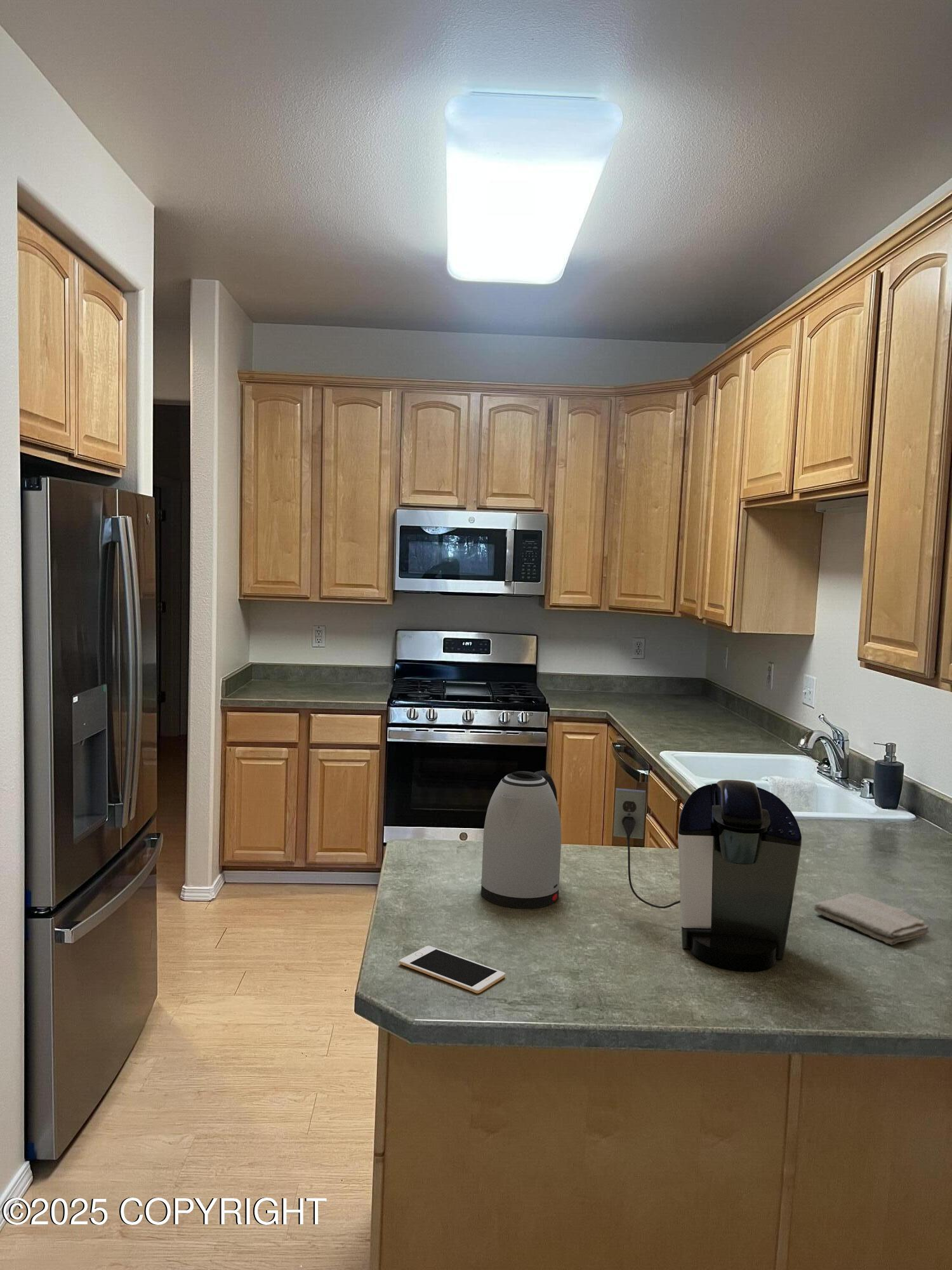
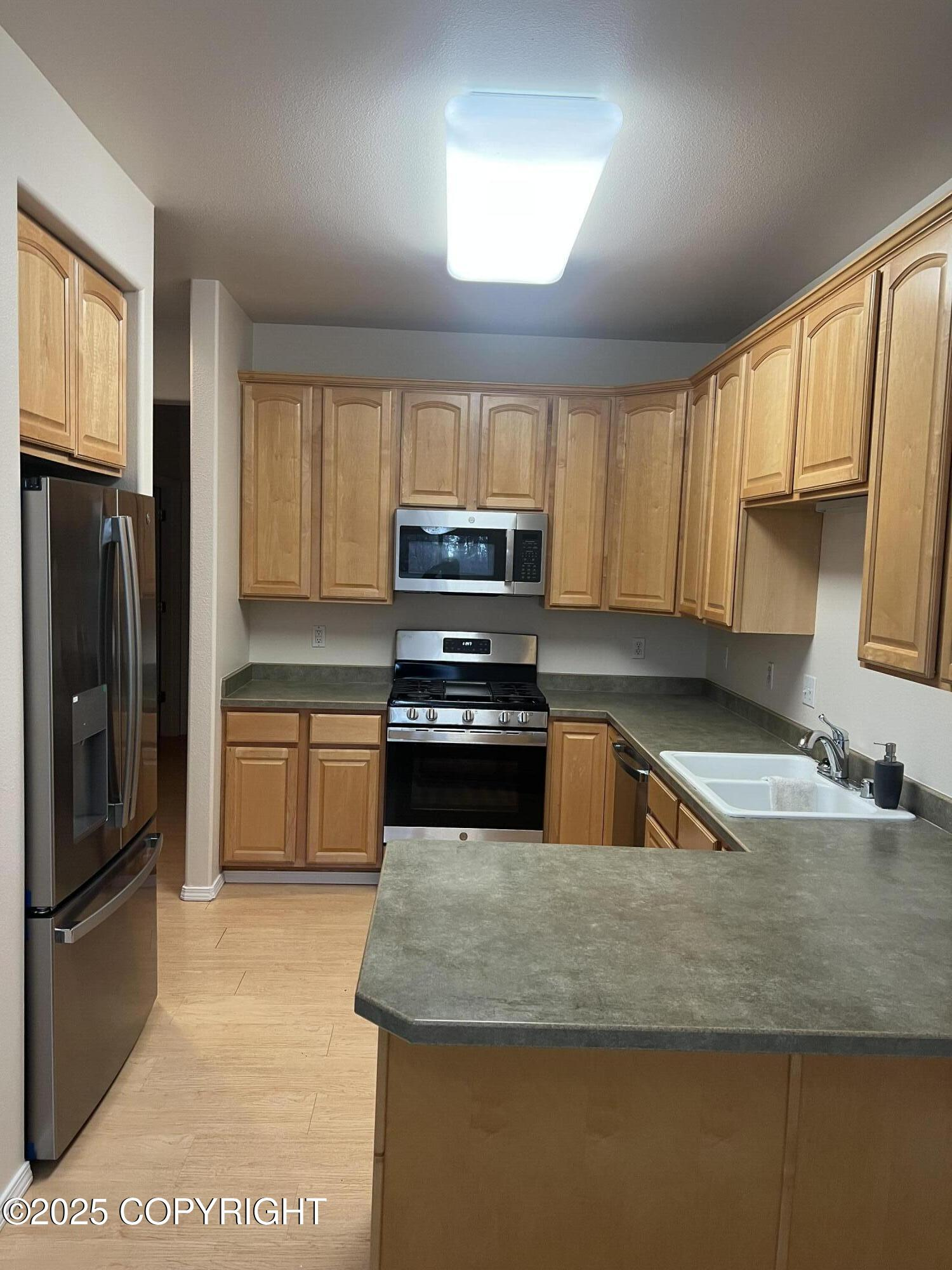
- cell phone [399,945,506,994]
- coffee maker [612,779,802,972]
- kettle [480,770,562,909]
- washcloth [813,893,930,946]
